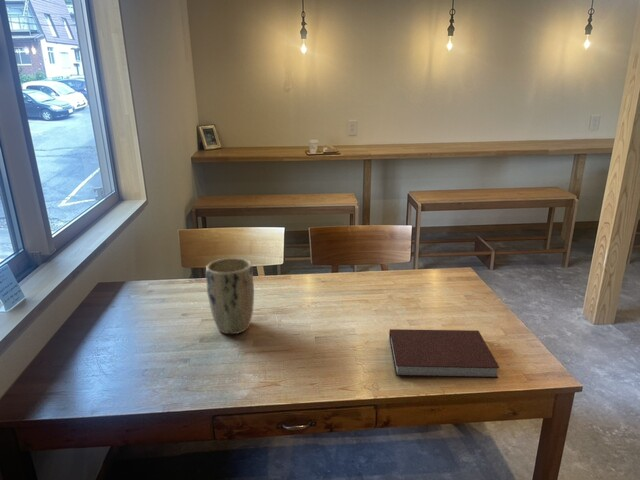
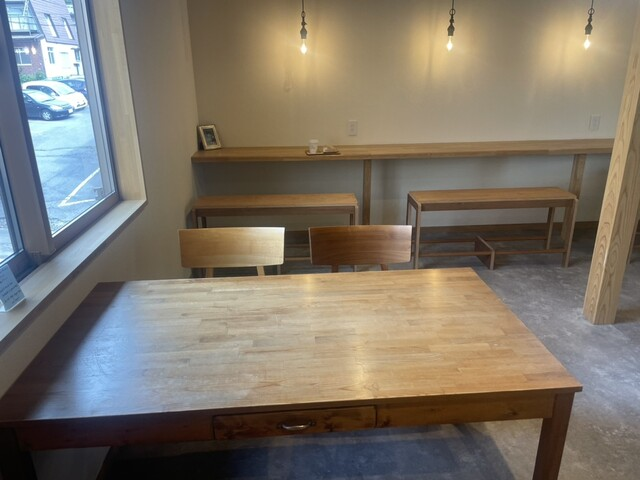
- notebook [388,328,500,379]
- plant pot [205,257,255,335]
